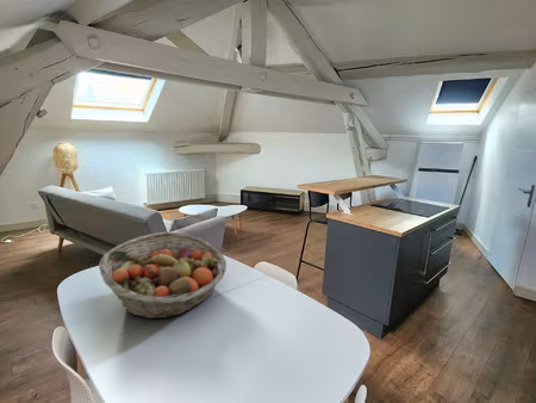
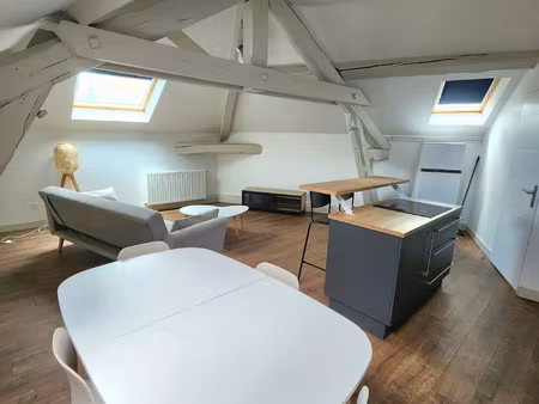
- fruit basket [98,231,228,320]
